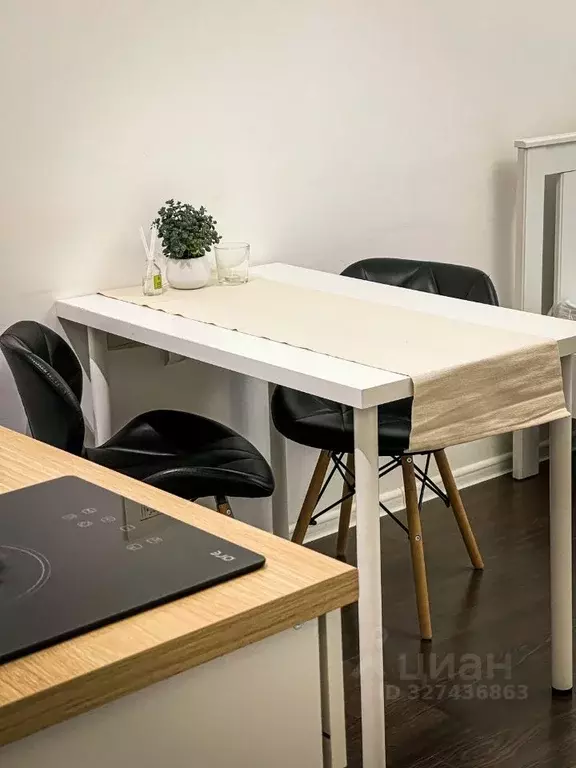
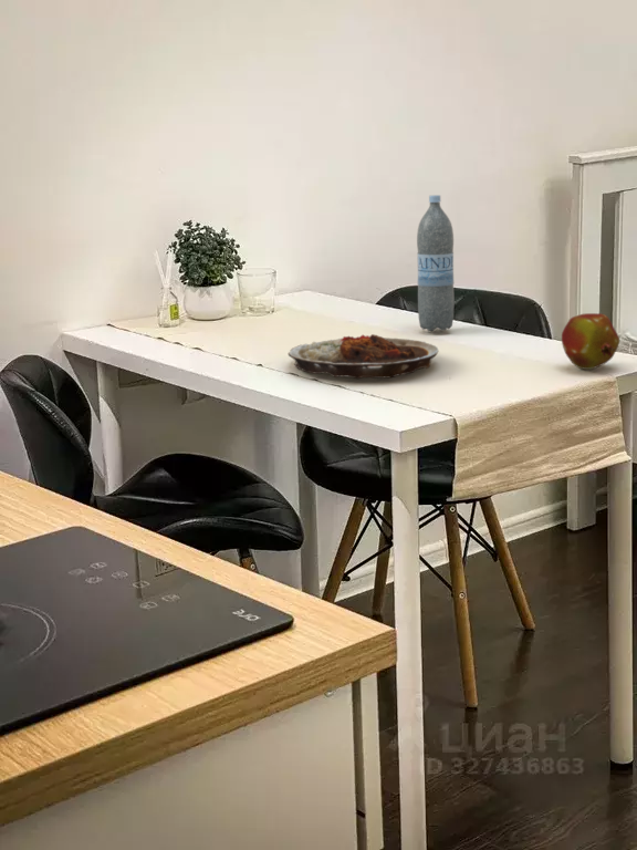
+ water bottle [416,194,455,332]
+ plate [288,333,439,380]
+ fruit [561,312,620,371]
